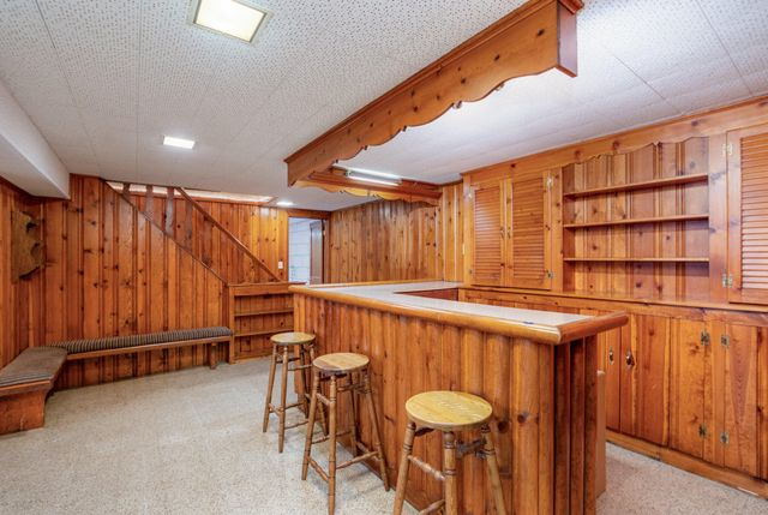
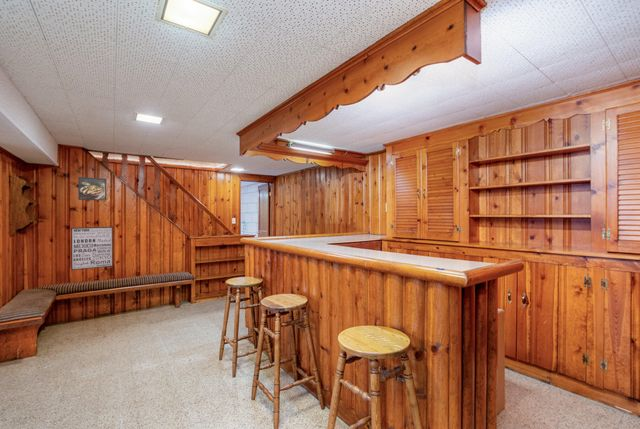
+ wall art [70,226,114,271]
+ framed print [77,176,107,201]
